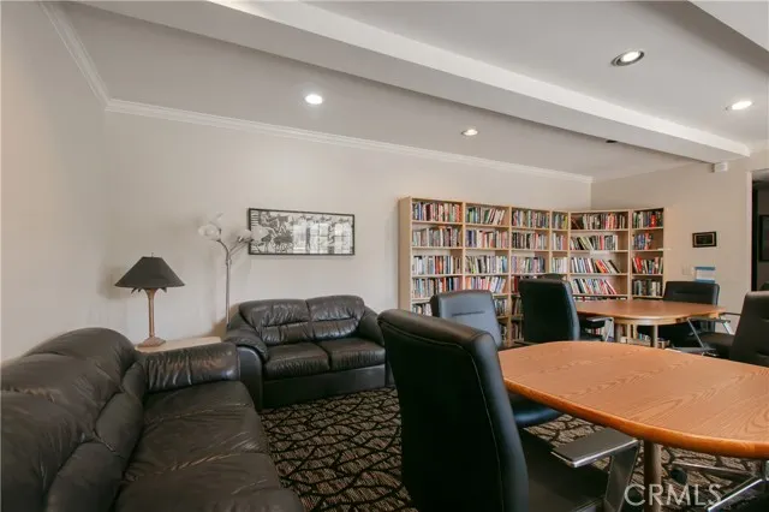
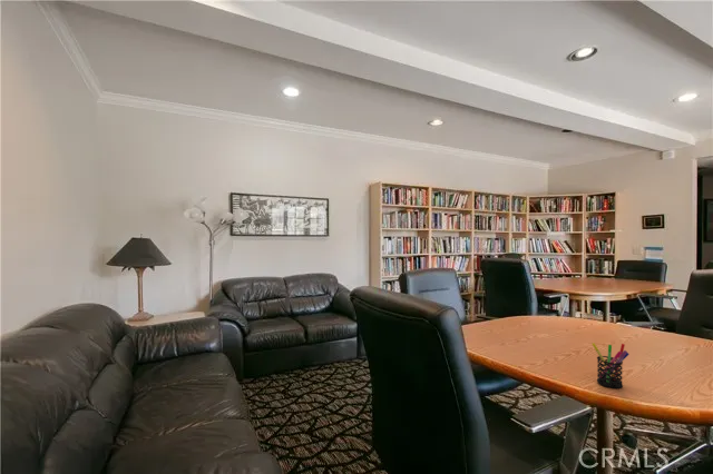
+ pen holder [590,342,629,389]
